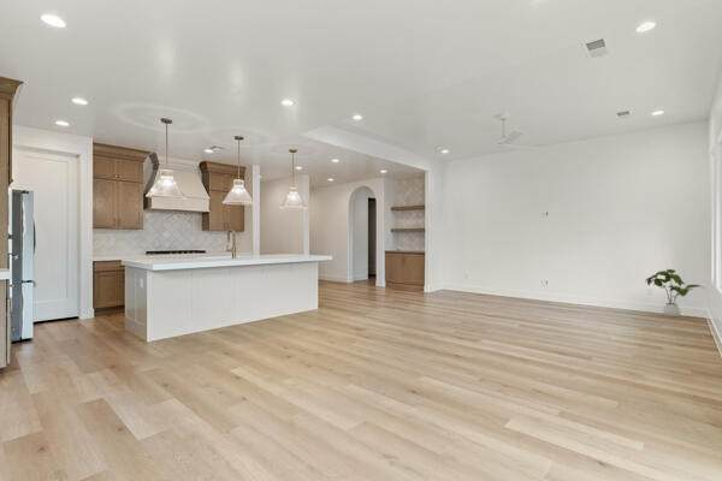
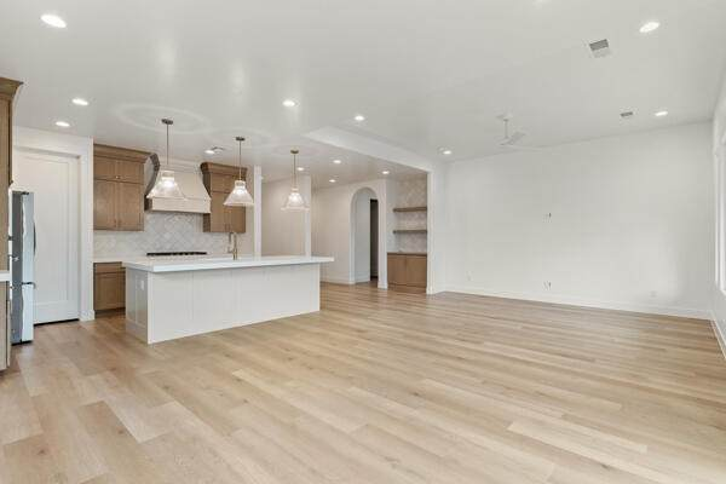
- house plant [644,268,704,317]
